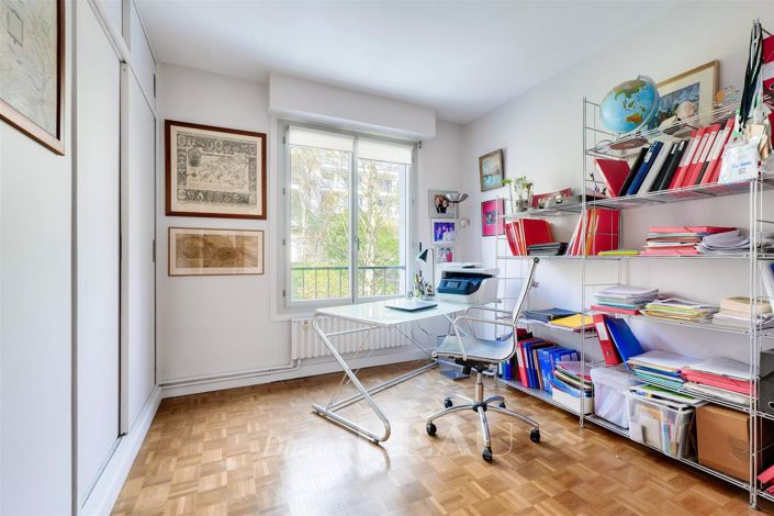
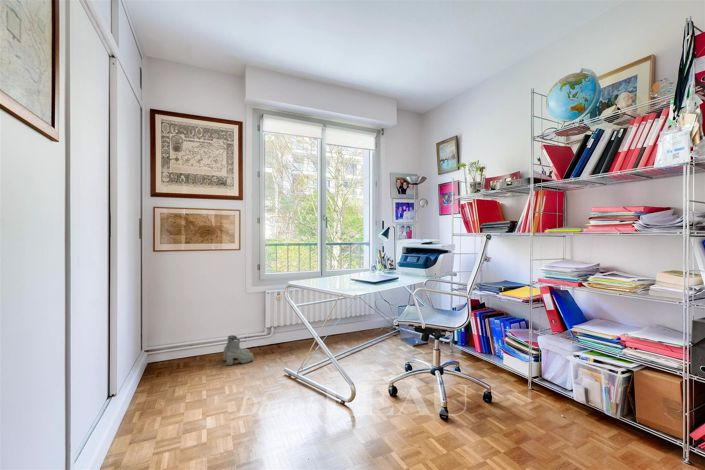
+ boots [223,334,255,366]
